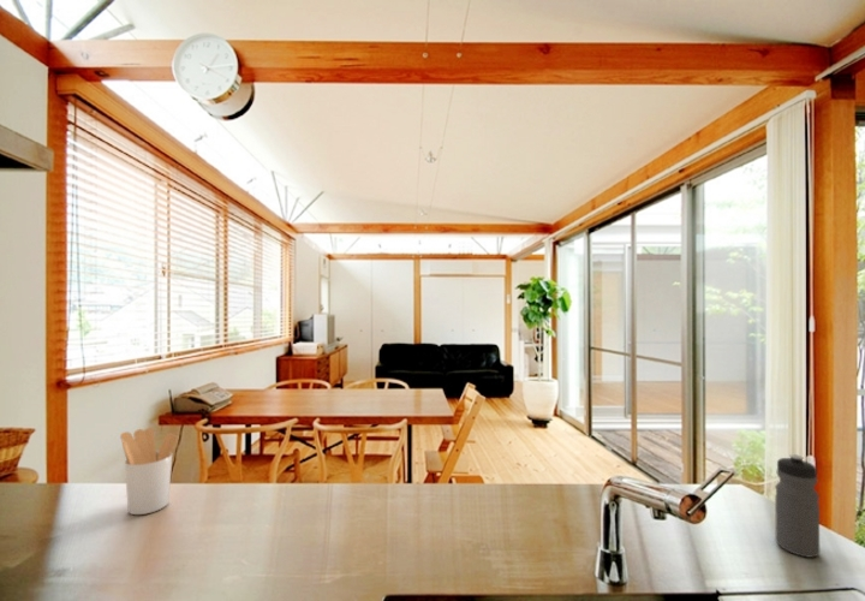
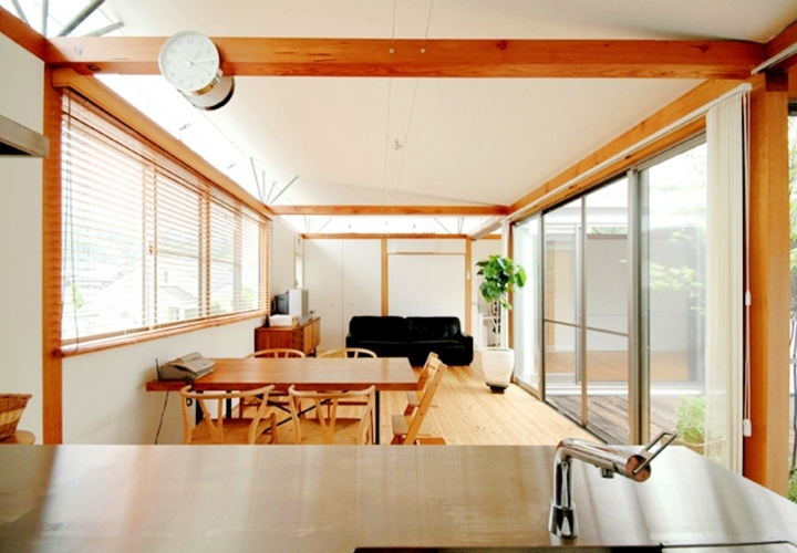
- water bottle [774,453,821,559]
- utensil holder [119,427,179,516]
